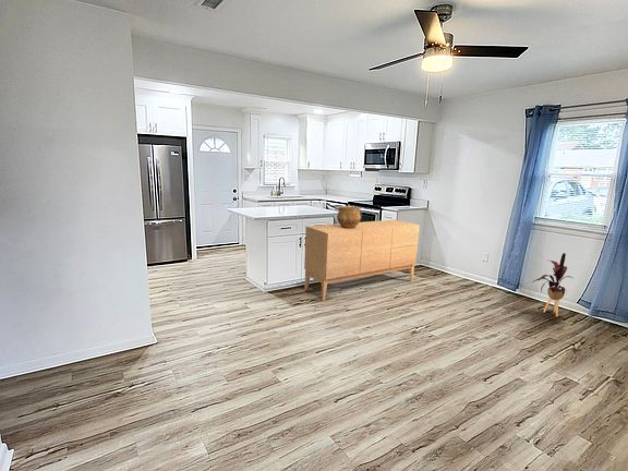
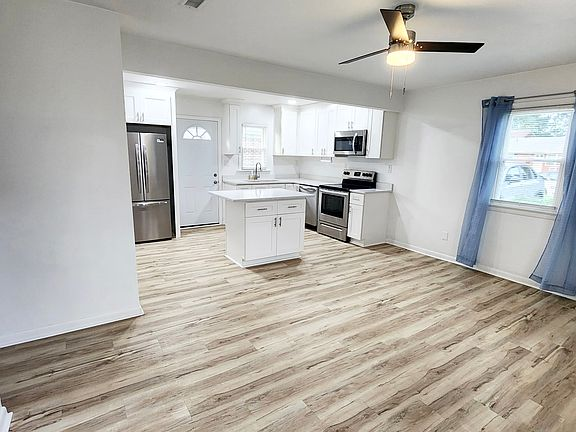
- ceramic pot [336,205,363,229]
- house plant [531,252,575,317]
- sideboard [303,219,421,302]
